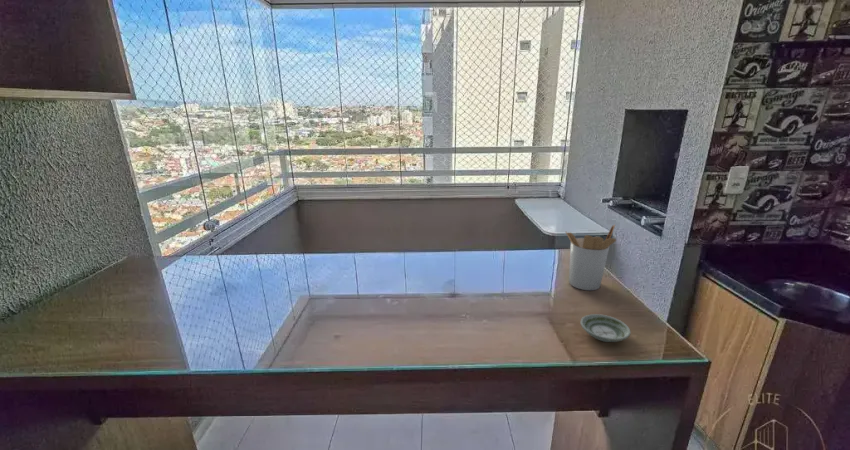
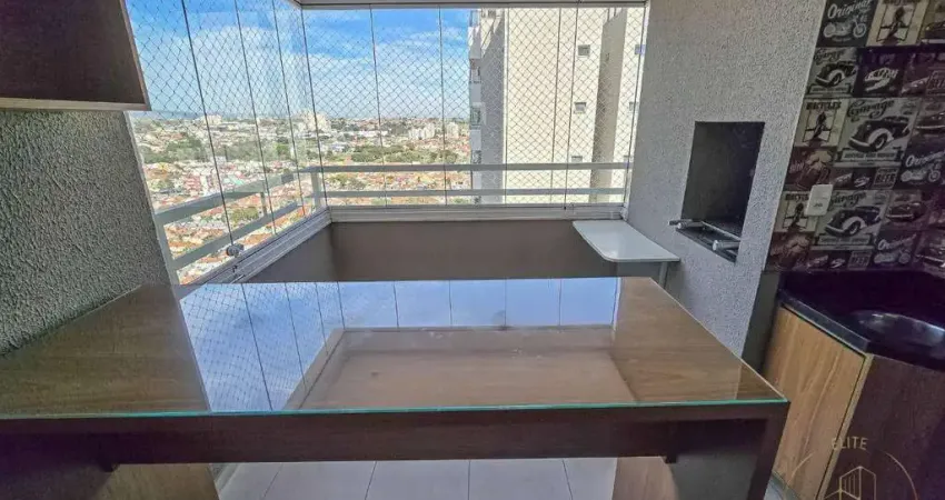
- saucer [579,313,632,343]
- utensil holder [565,224,617,291]
